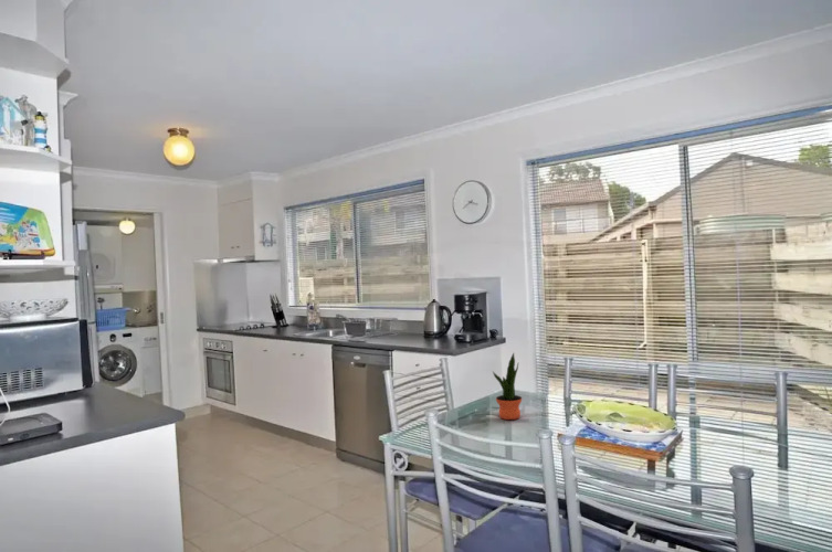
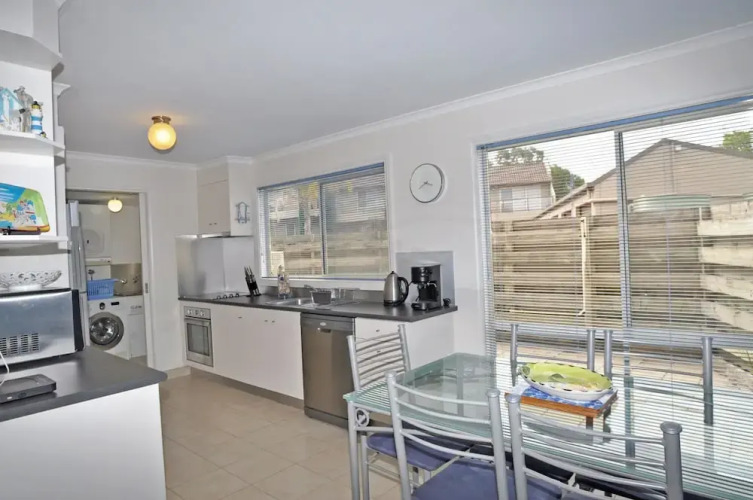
- potted plant [492,352,523,421]
